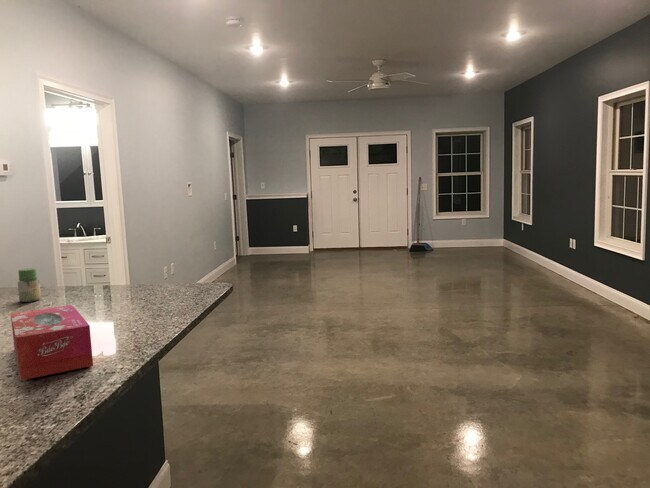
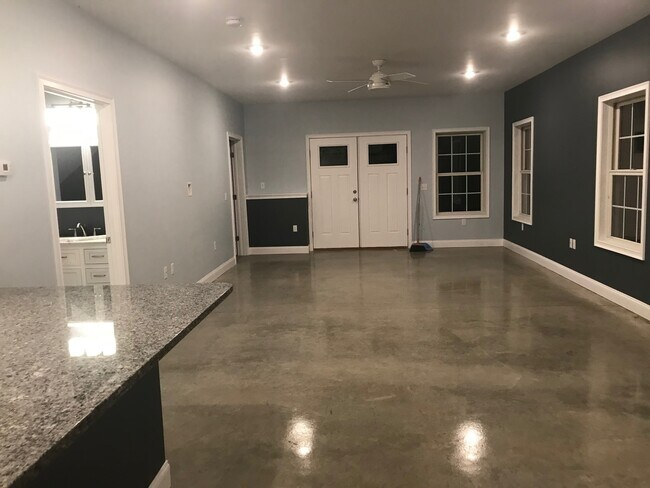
- tissue box [10,304,94,382]
- jar [17,267,42,303]
